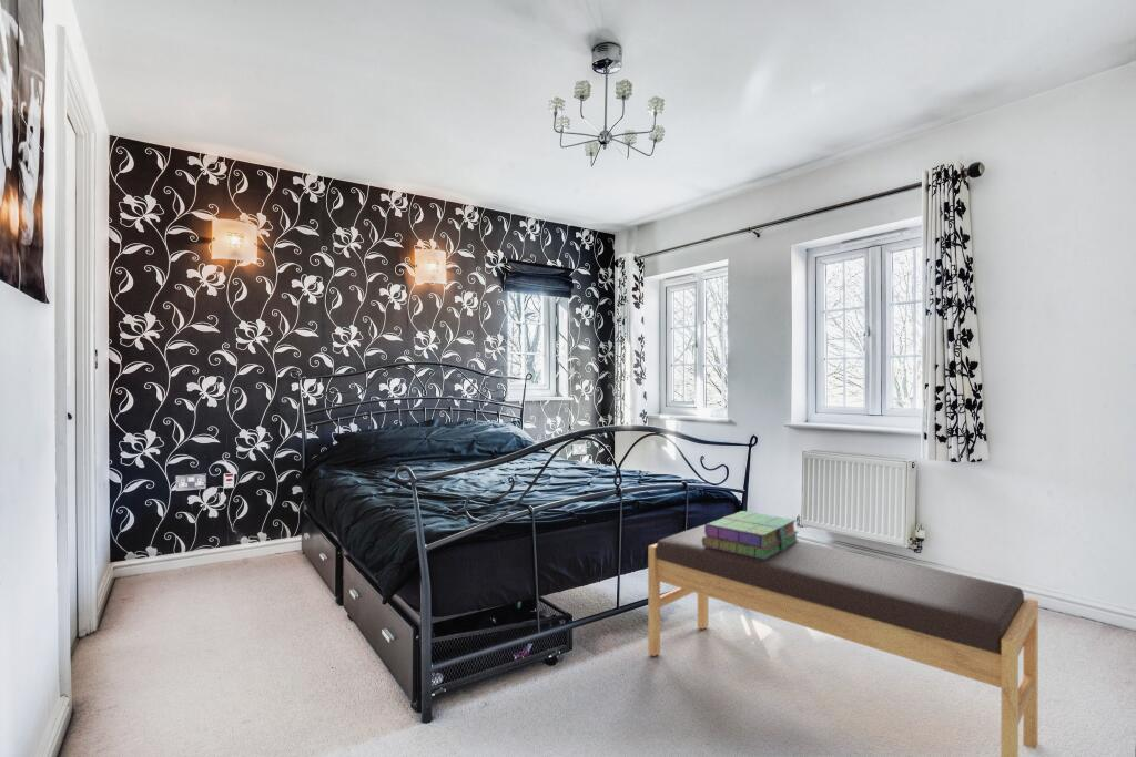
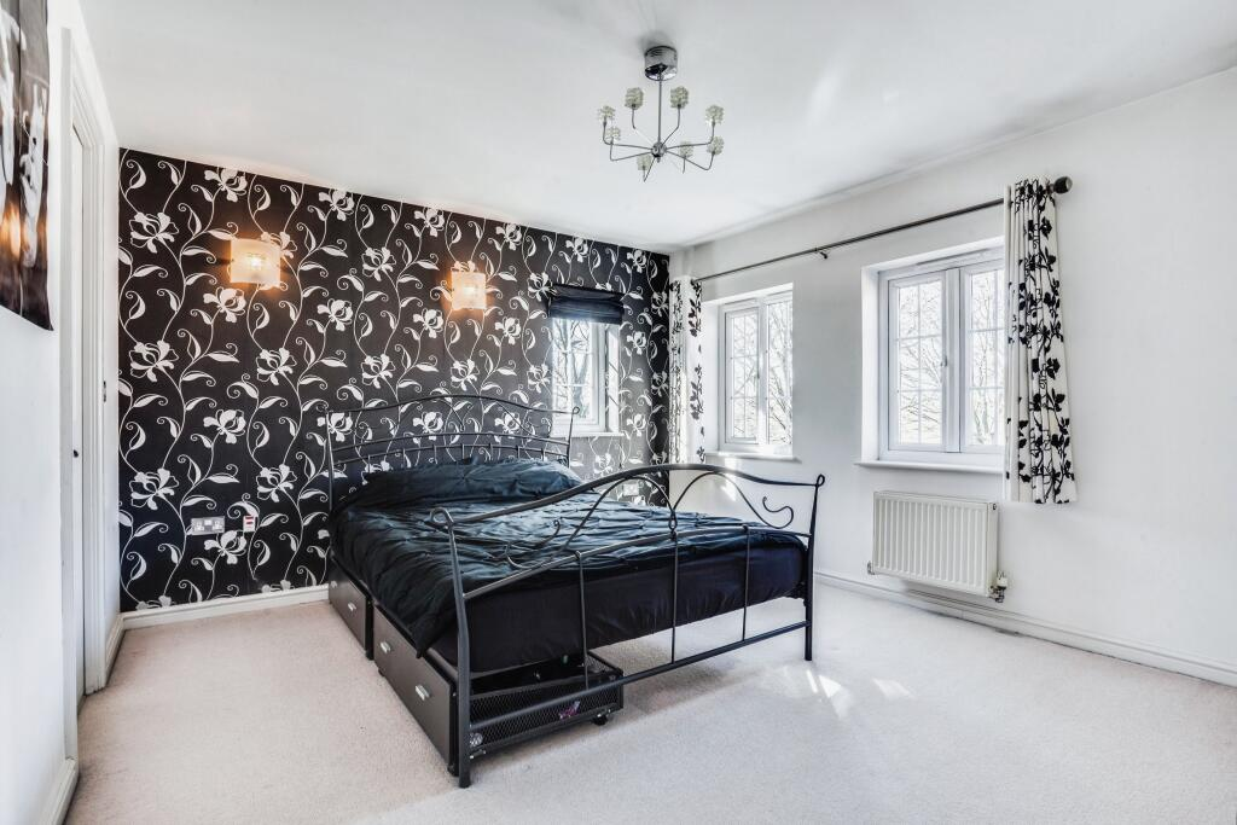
- stack of books [702,510,800,560]
- bench [647,523,1039,757]
